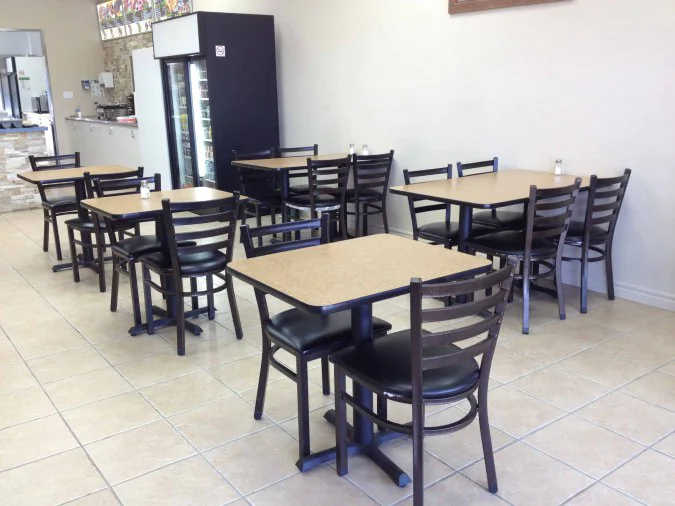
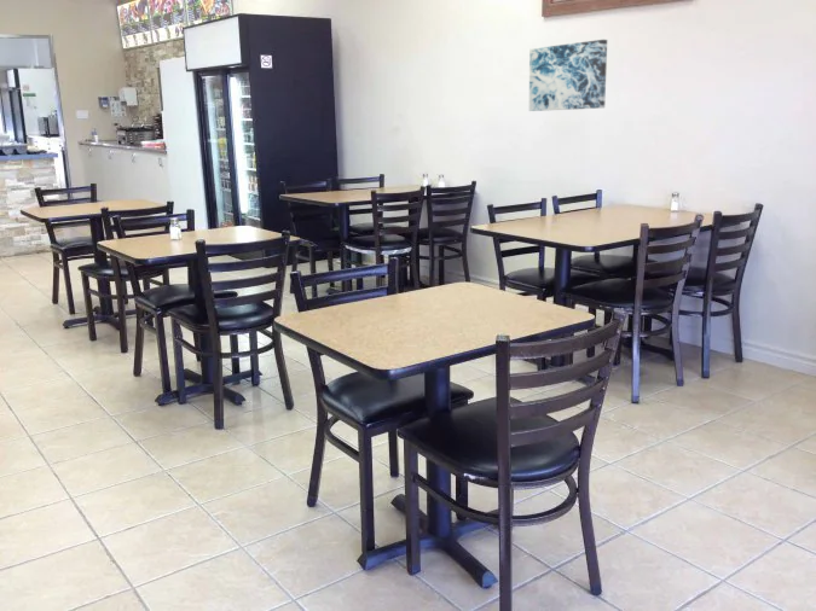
+ wall art [528,39,608,112]
